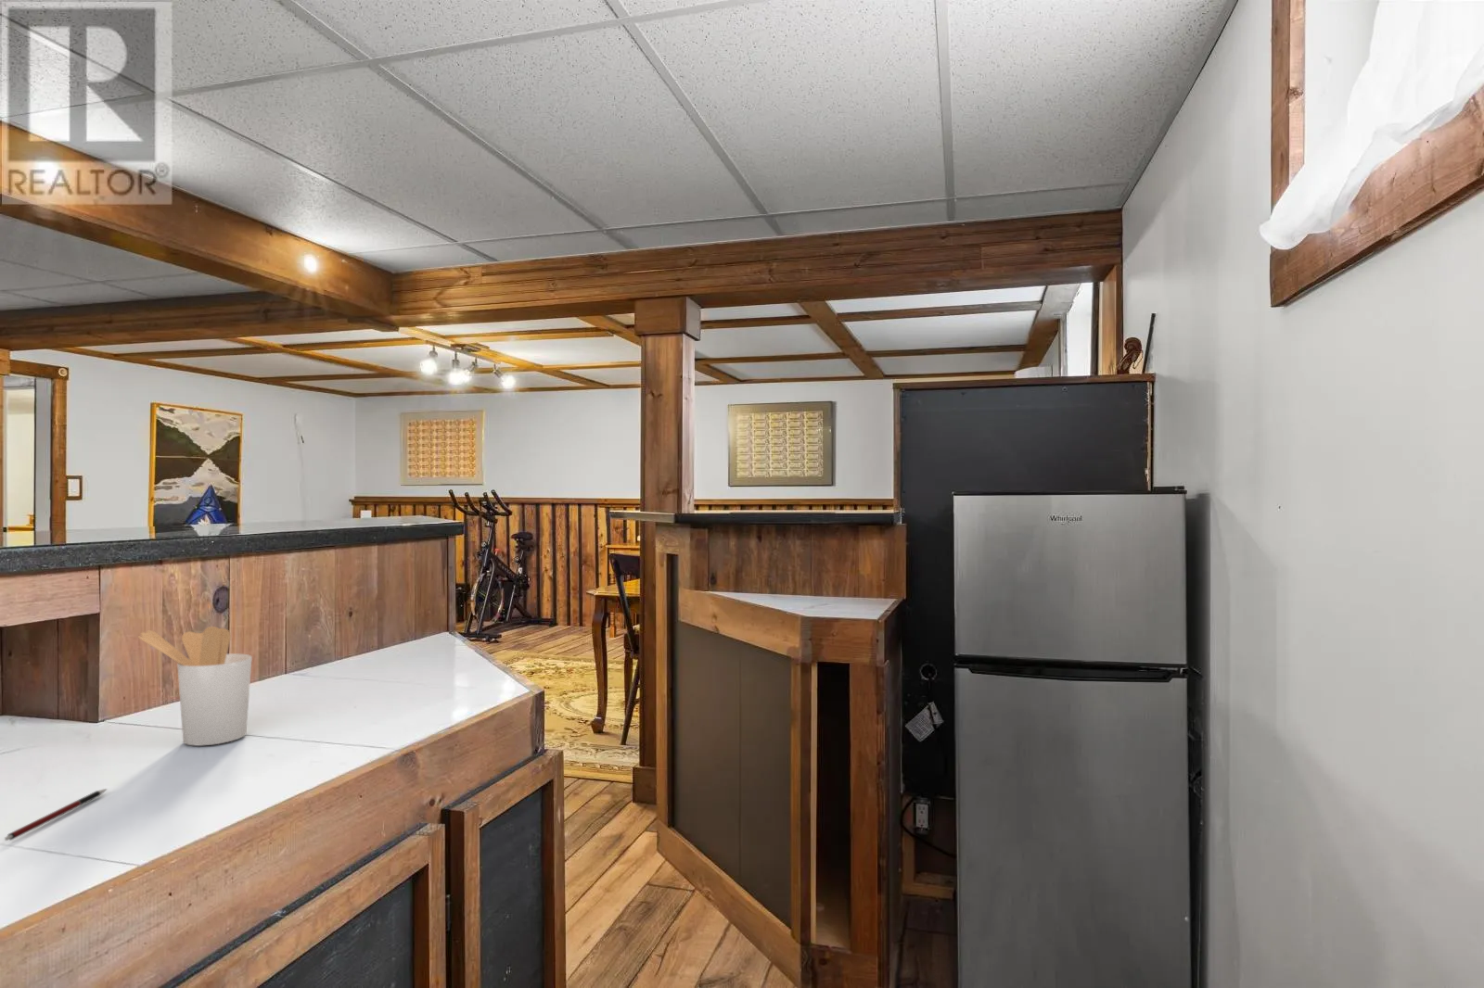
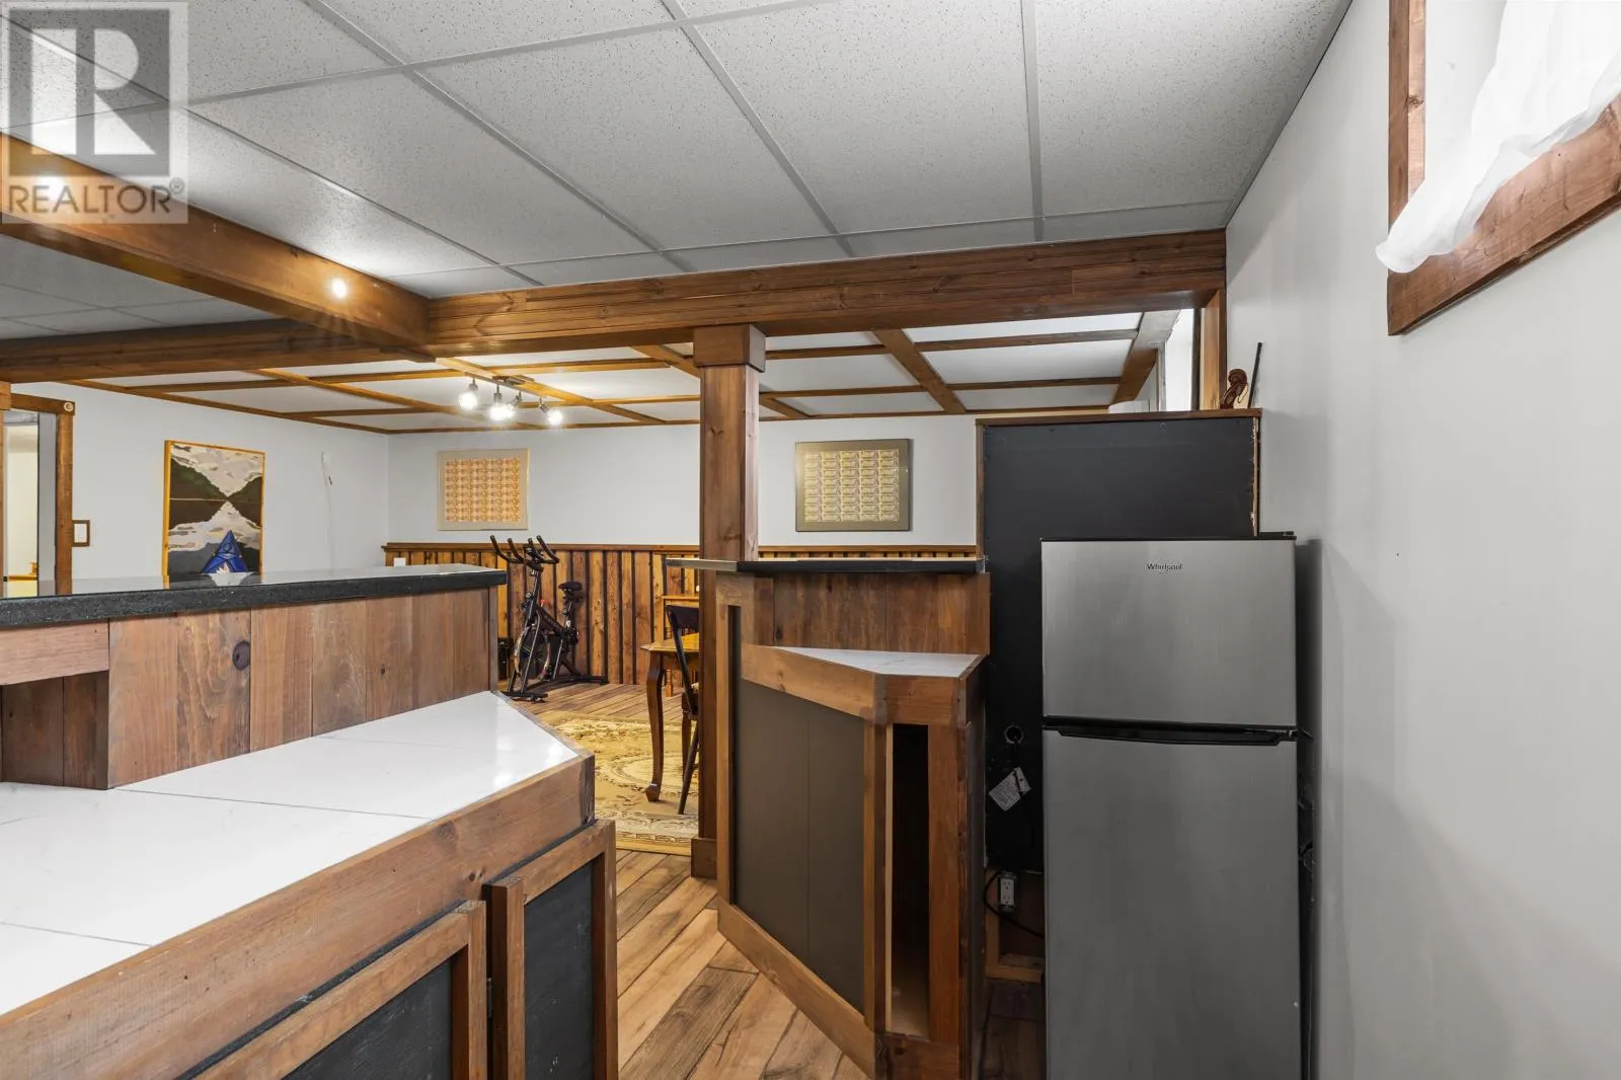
- pen [3,787,108,841]
- utensil holder [137,625,253,747]
